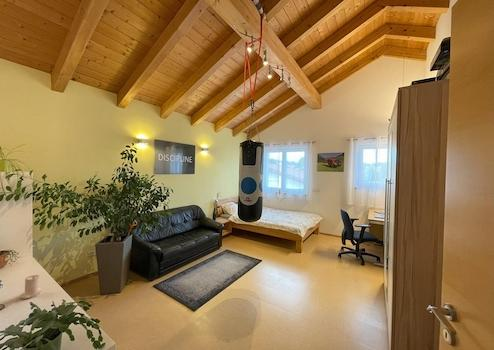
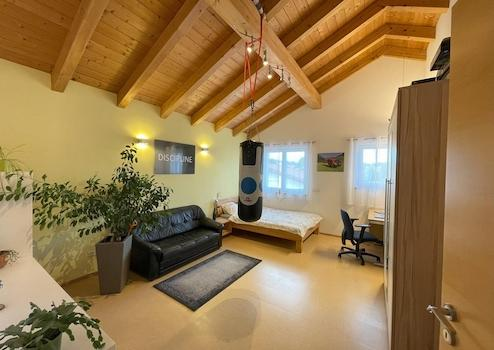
- candle [19,274,43,300]
